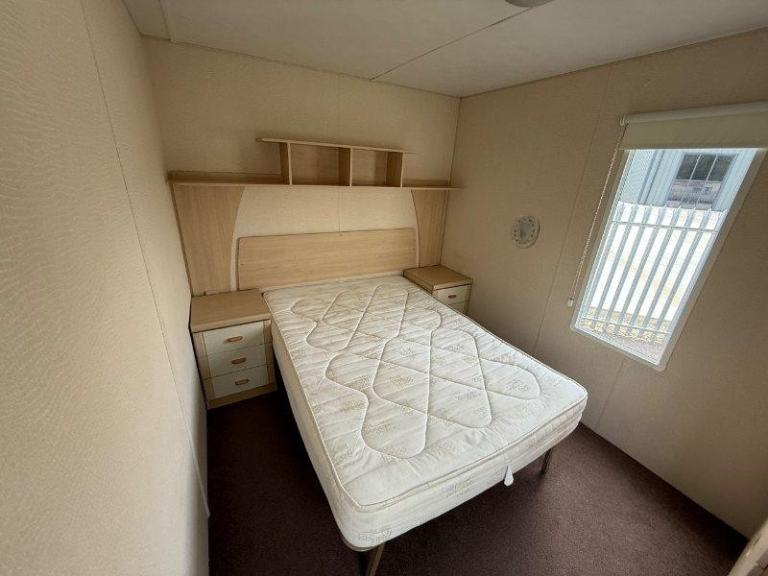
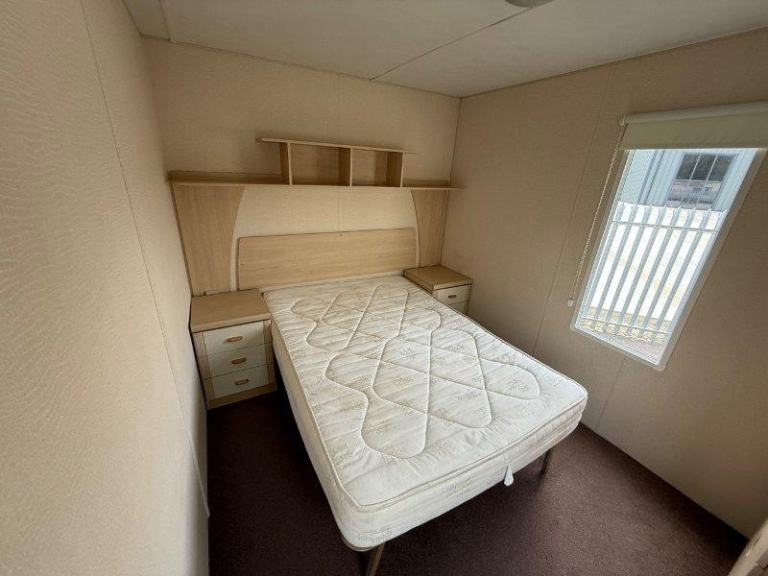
- decorative plate [509,213,541,250]
